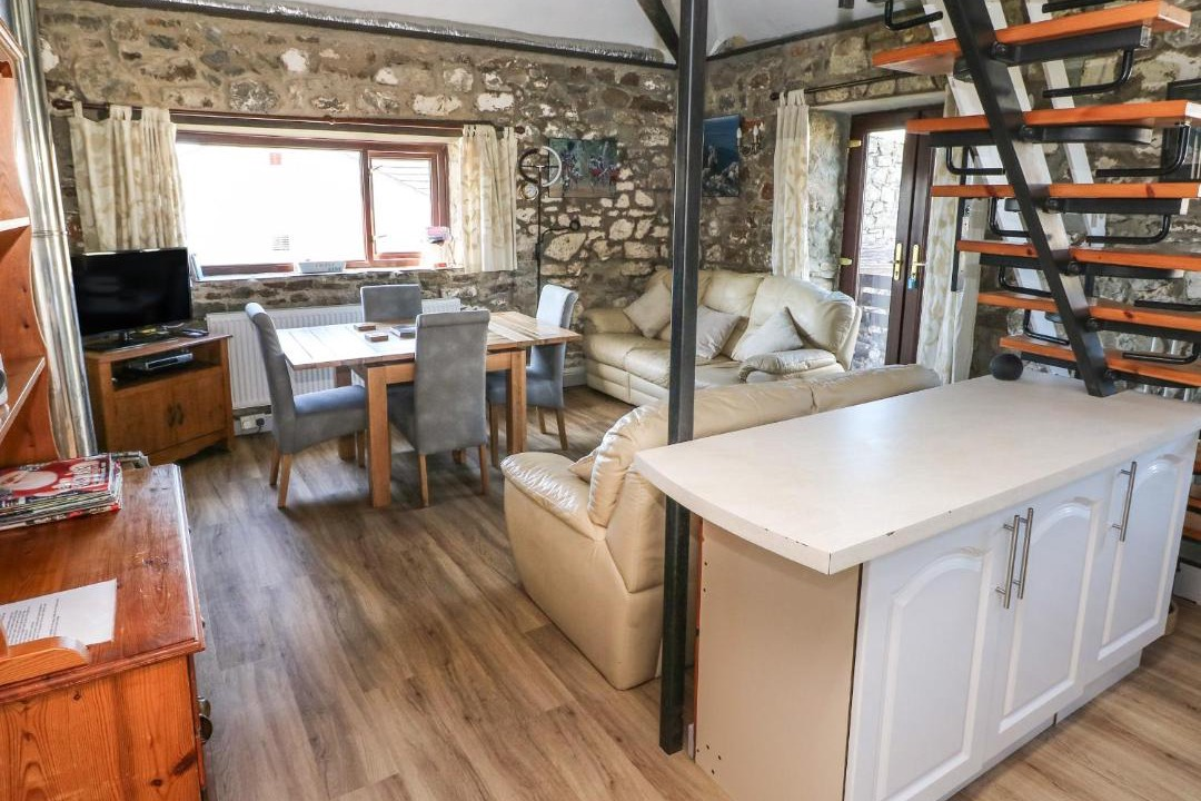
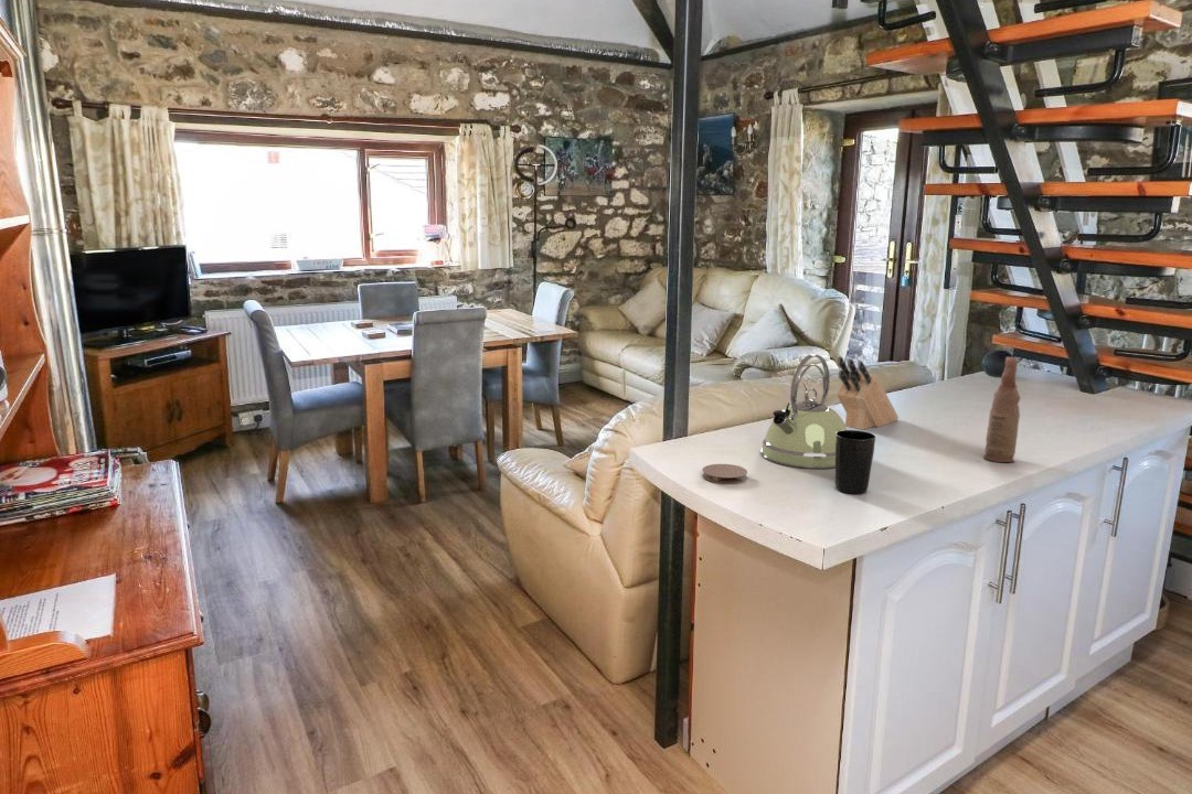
+ kettle [759,353,848,470]
+ knife block [836,355,900,431]
+ bottle [982,356,1021,463]
+ cup [834,429,876,495]
+ coaster [701,463,748,485]
